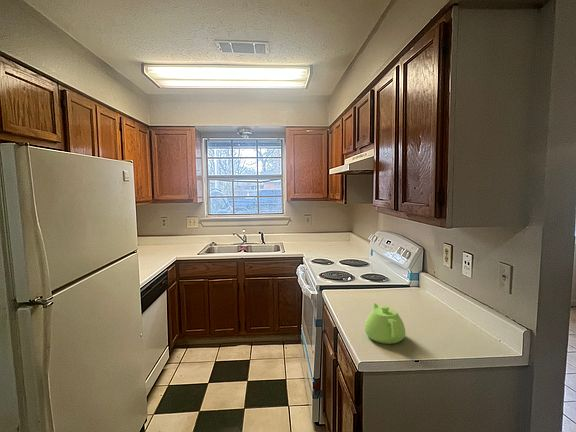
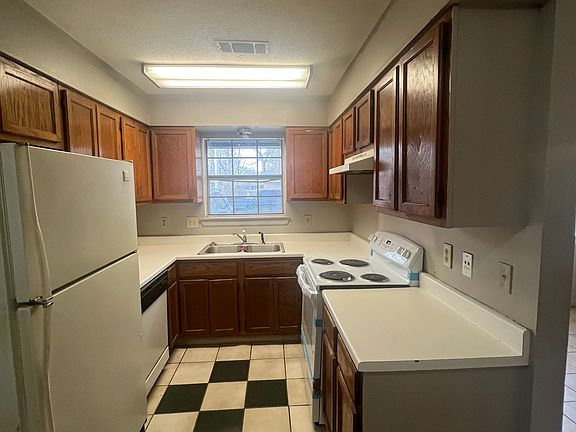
- teapot [364,302,406,345]
